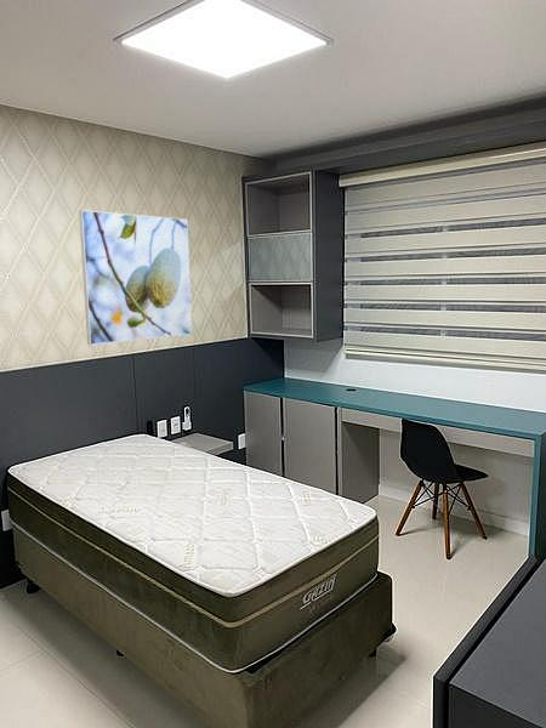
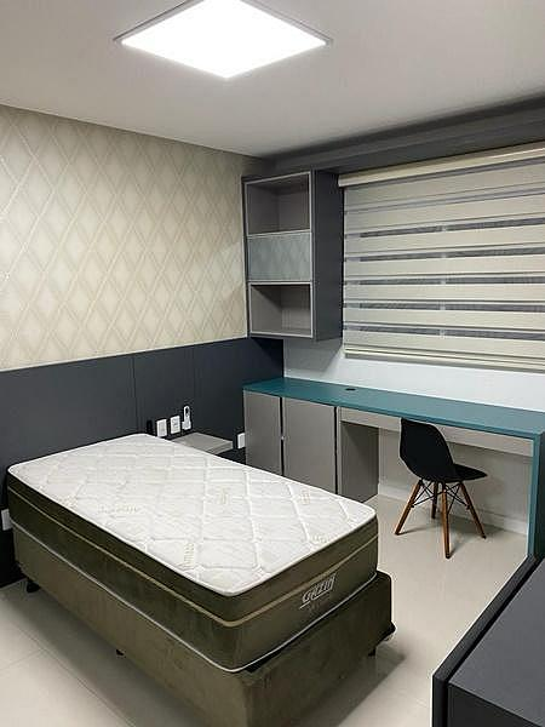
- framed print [78,210,193,346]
